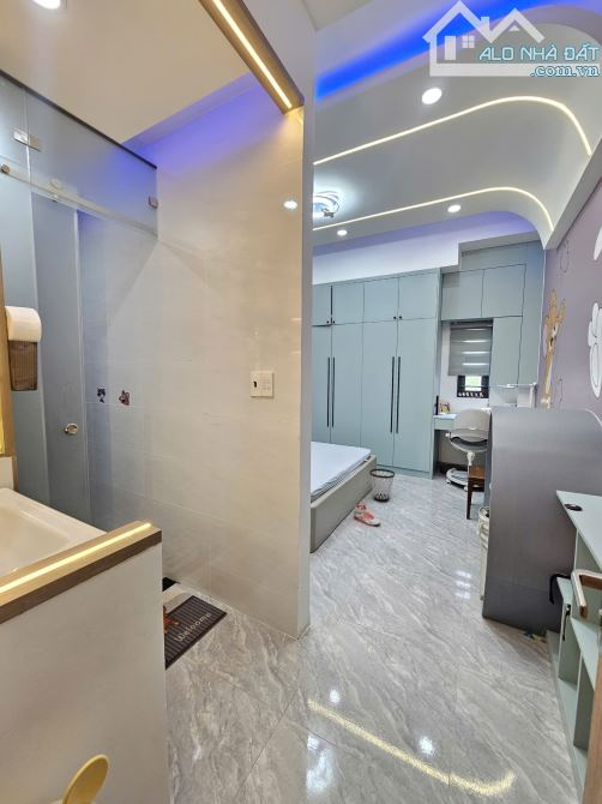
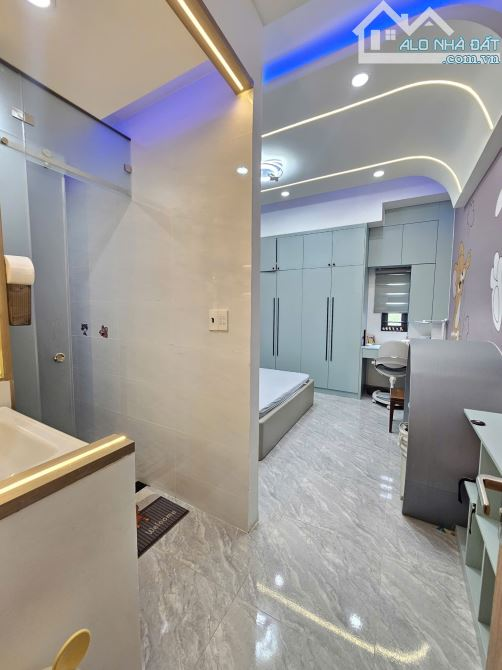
- sneaker [353,504,381,527]
- wastebasket [368,468,396,503]
